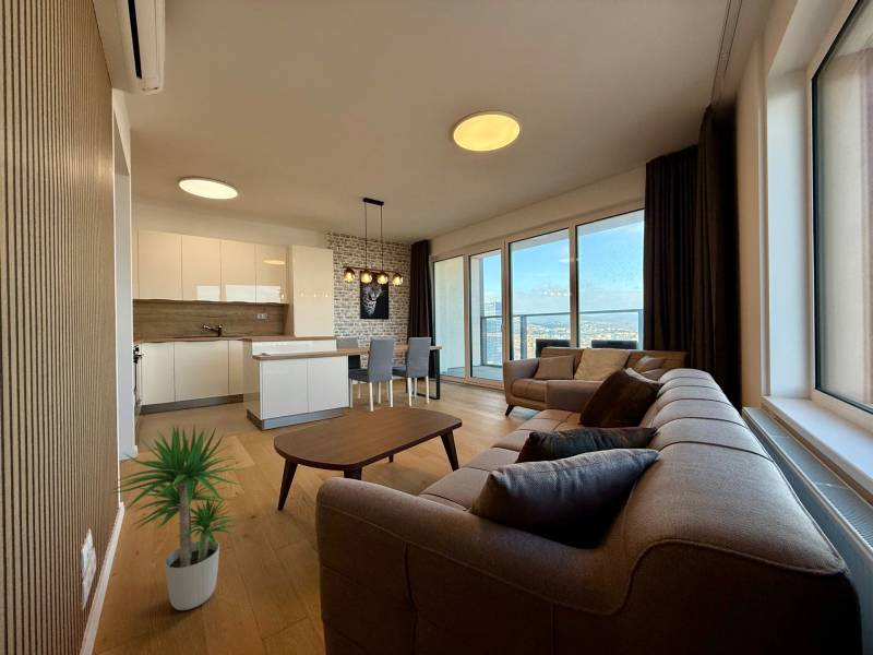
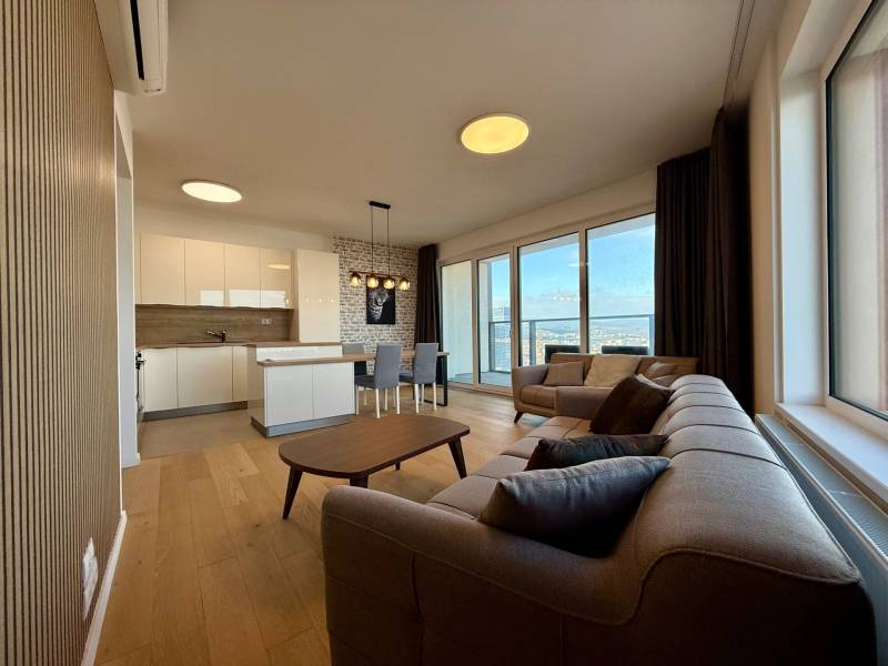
- potted plant [106,424,247,611]
